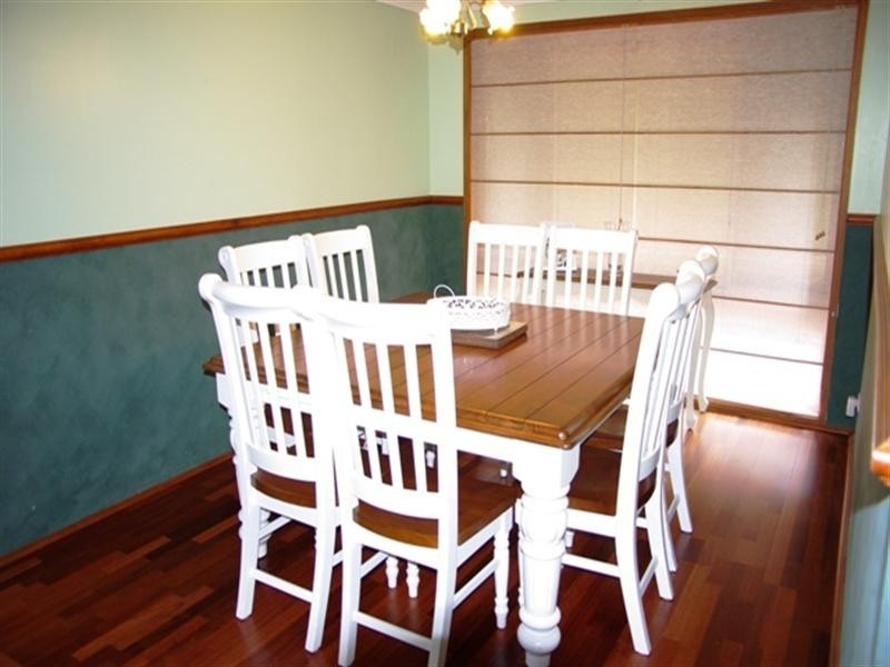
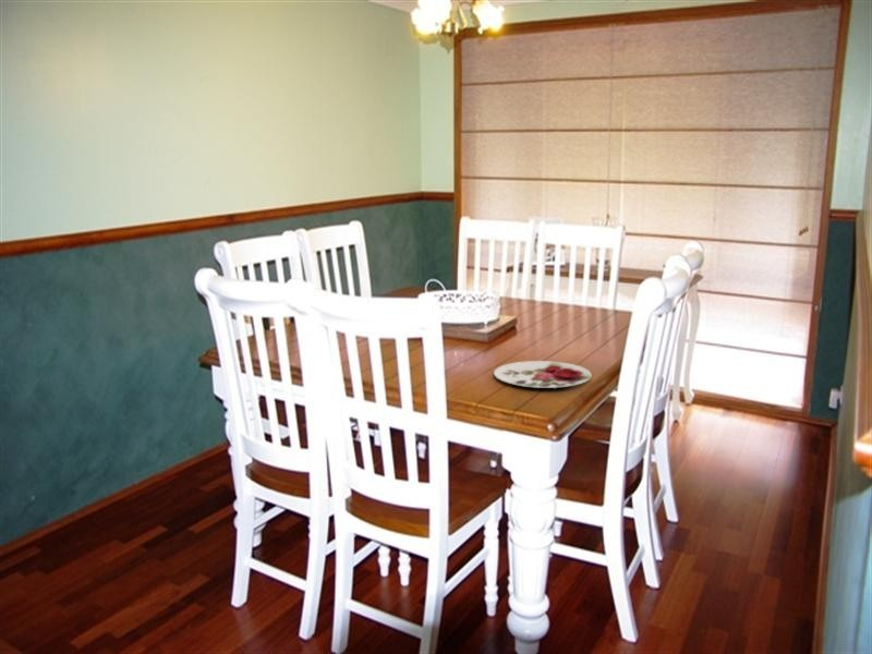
+ plate [493,360,593,389]
